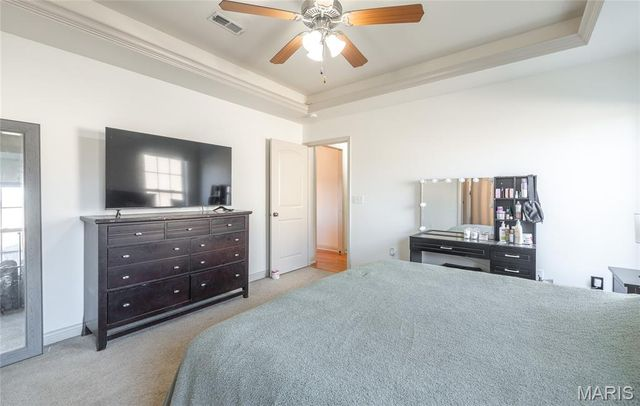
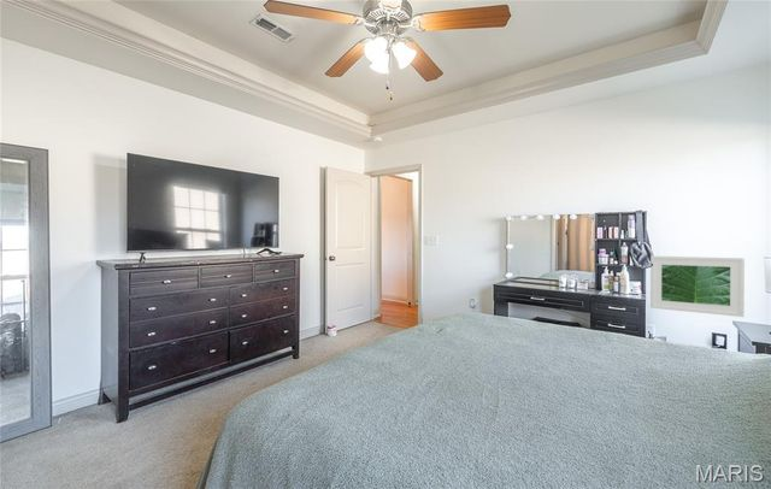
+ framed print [649,255,746,318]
